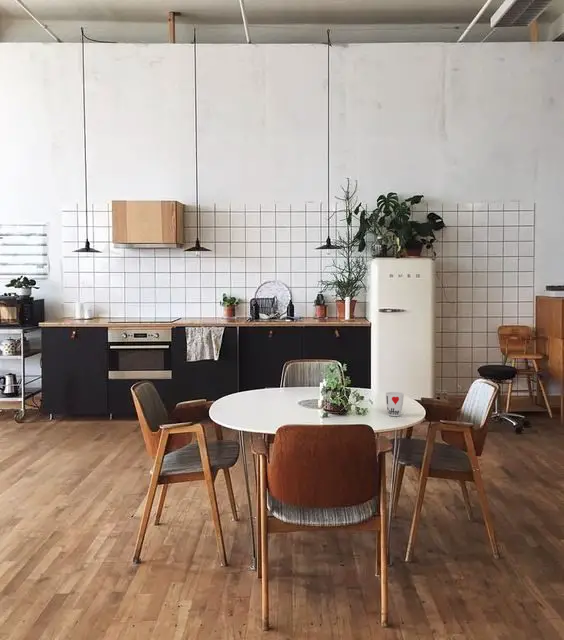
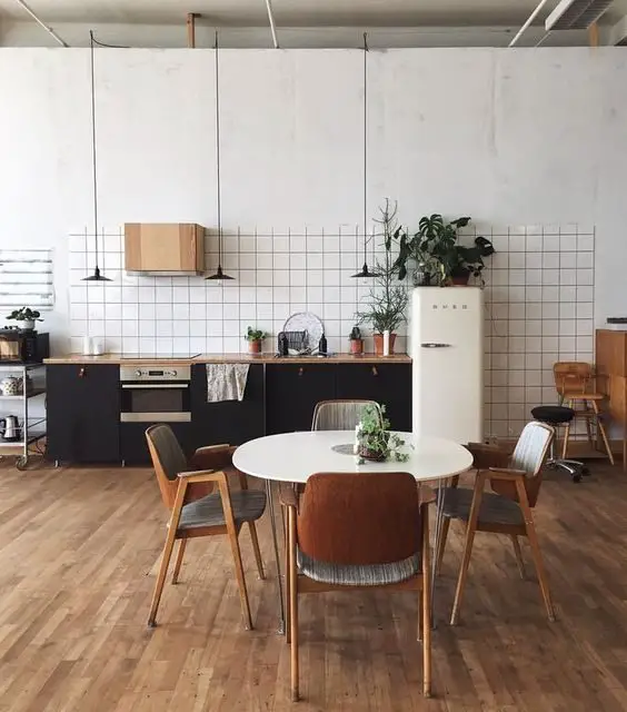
- cup [385,391,405,417]
